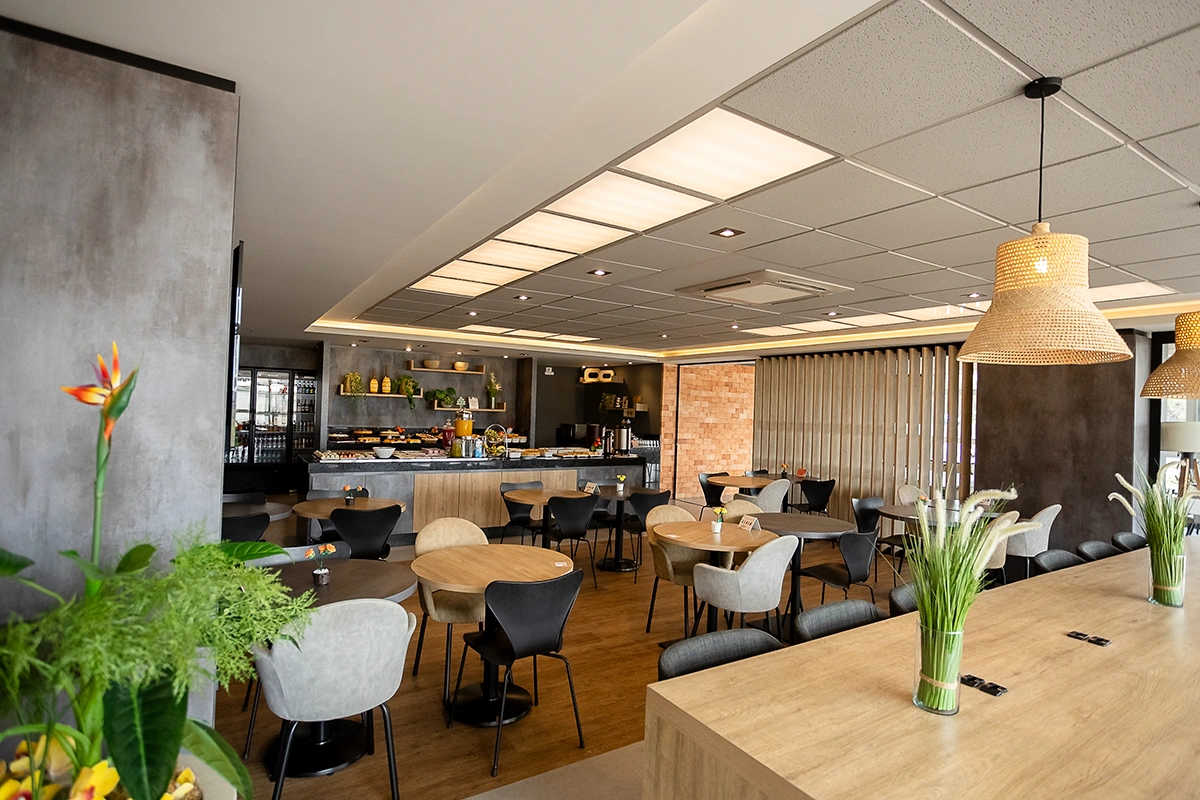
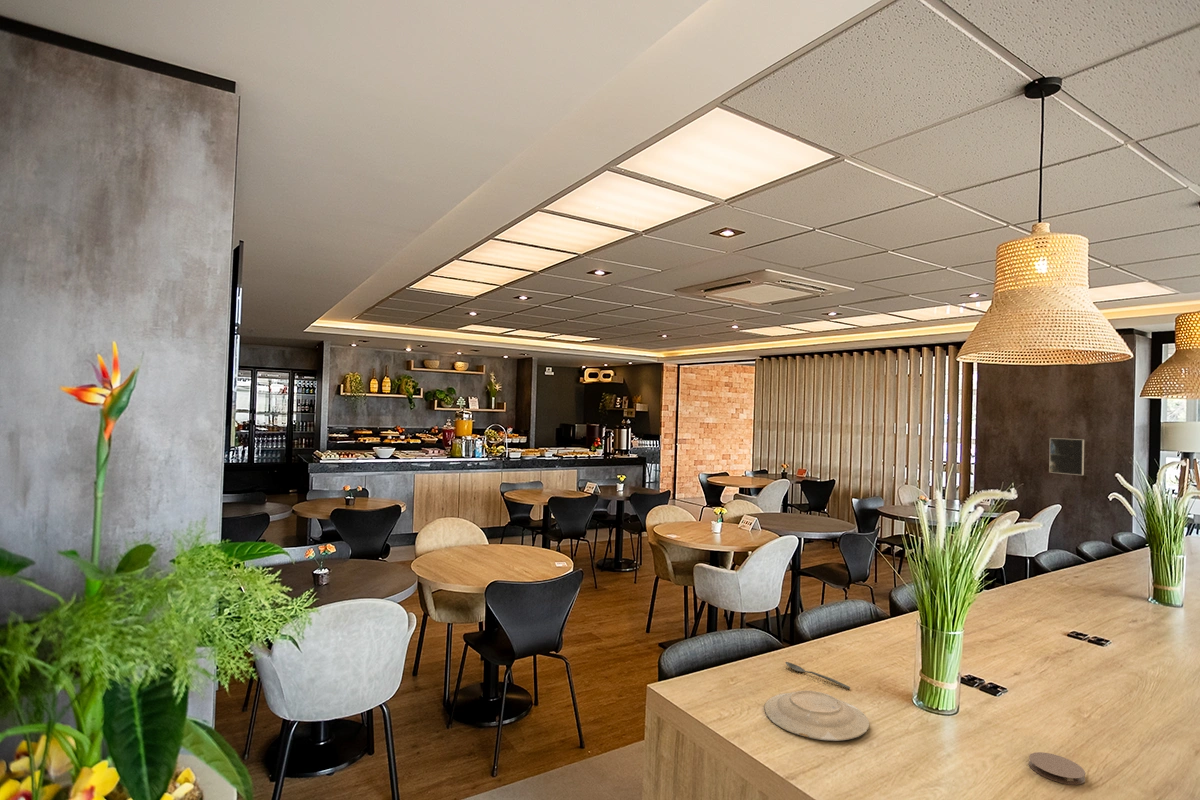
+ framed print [1048,437,1085,476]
+ plate [764,690,870,742]
+ spoon [784,661,851,690]
+ coaster [1028,751,1086,786]
